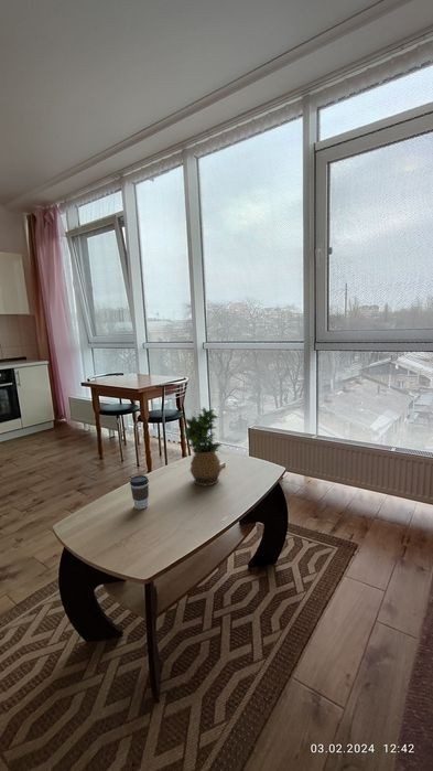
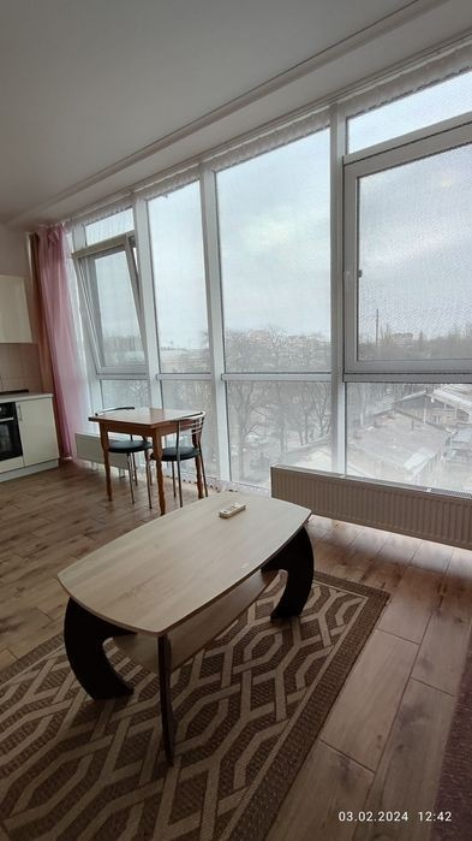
- potted plant [183,406,223,486]
- coffee cup [129,474,150,511]
